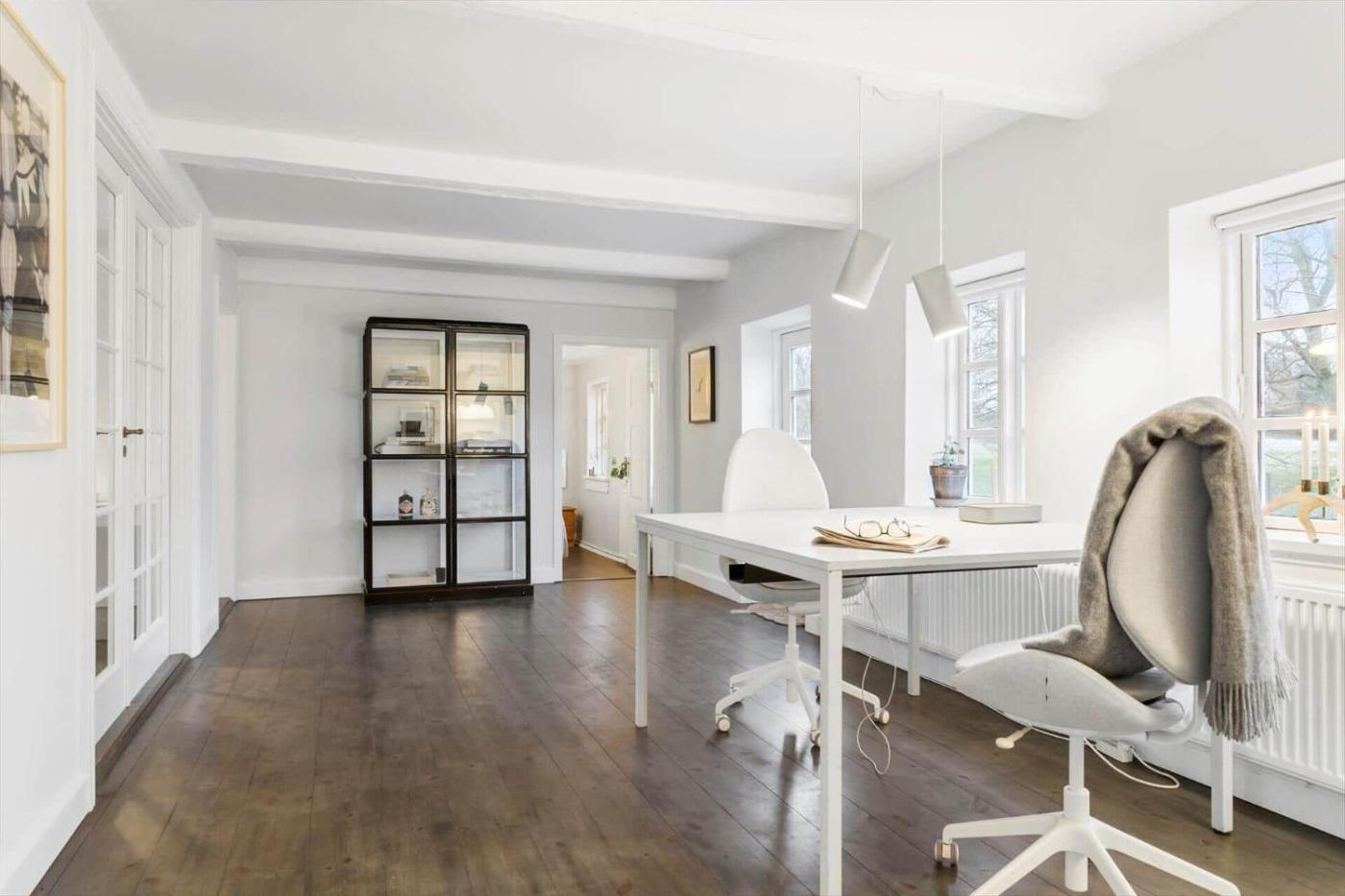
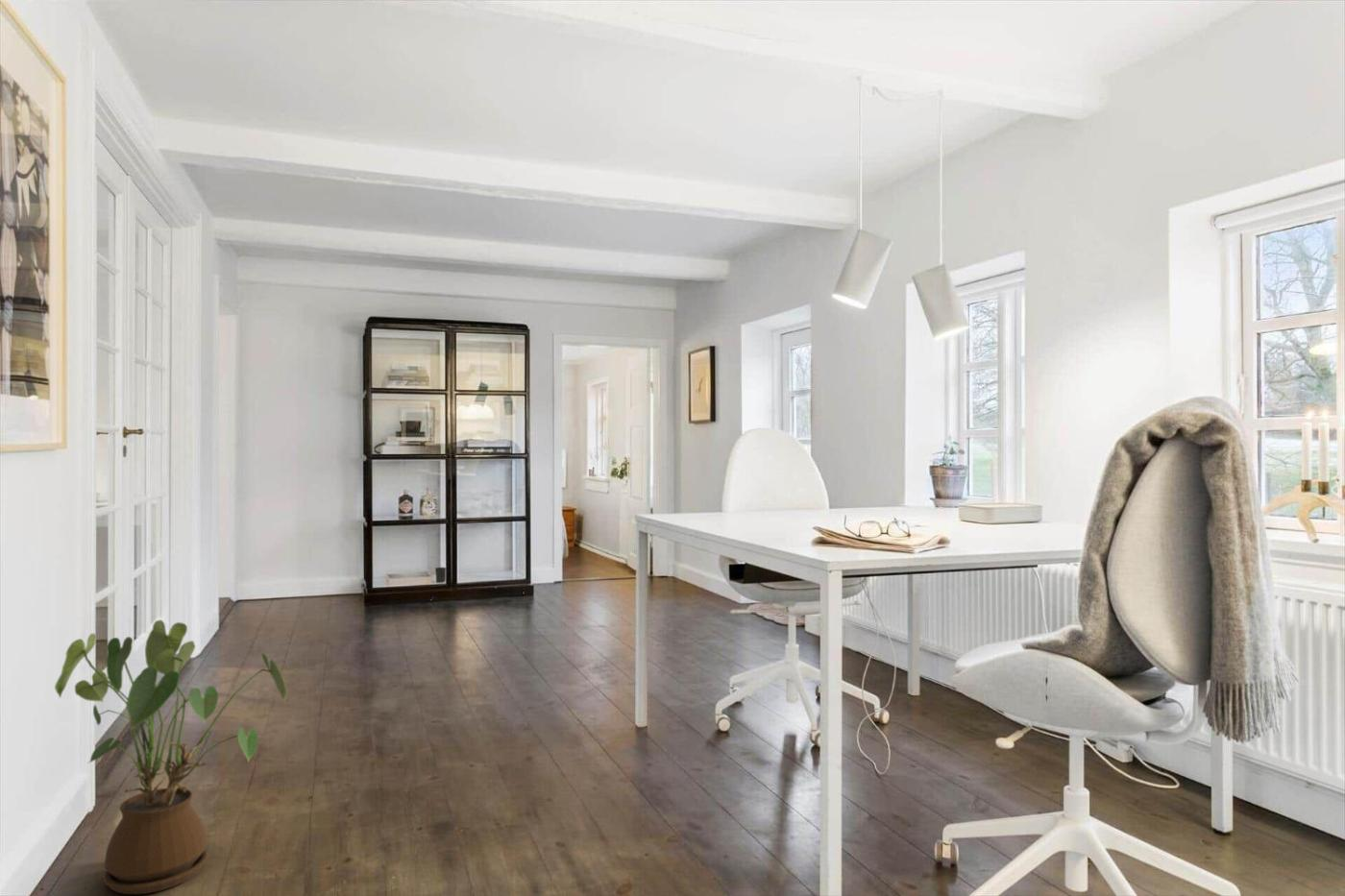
+ house plant [54,619,287,895]
